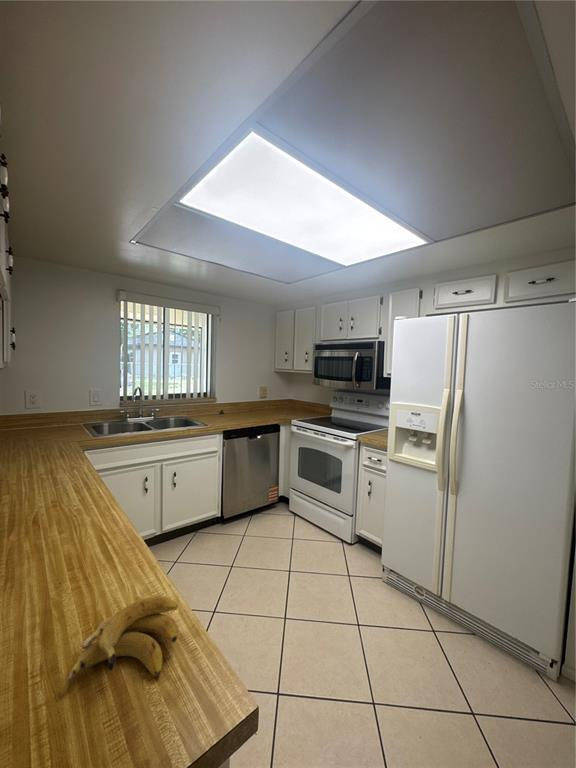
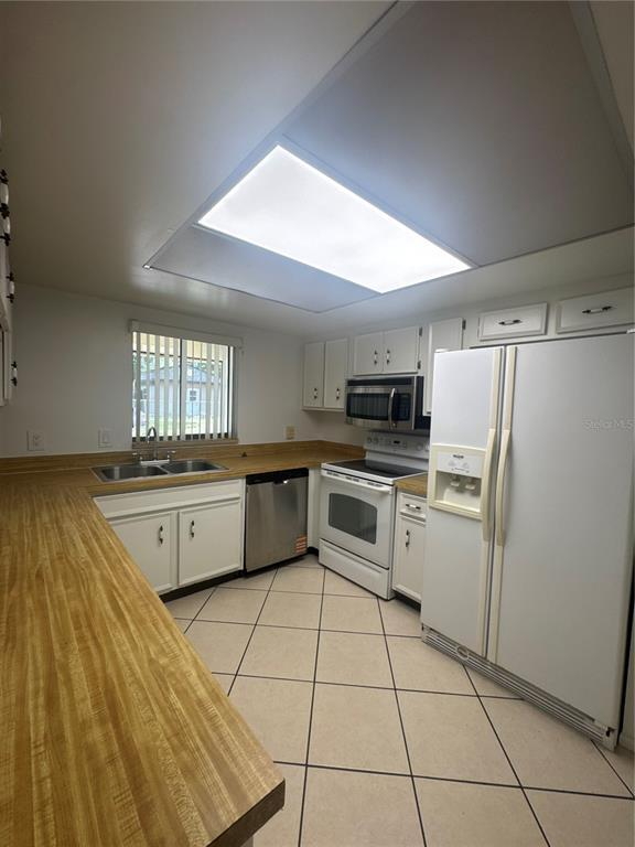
- banana [66,595,179,683]
